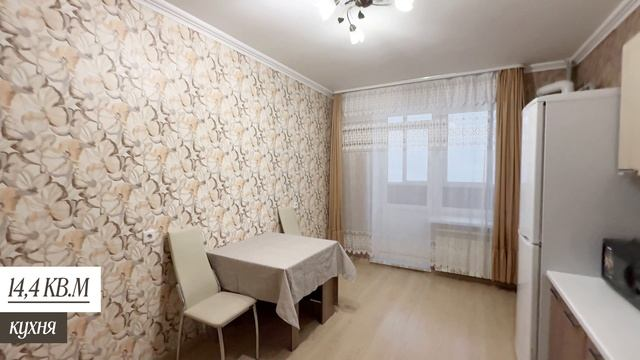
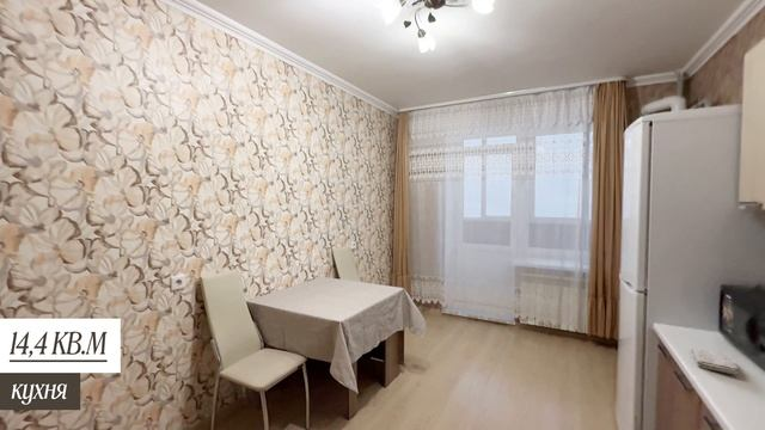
+ washcloth [690,348,739,375]
